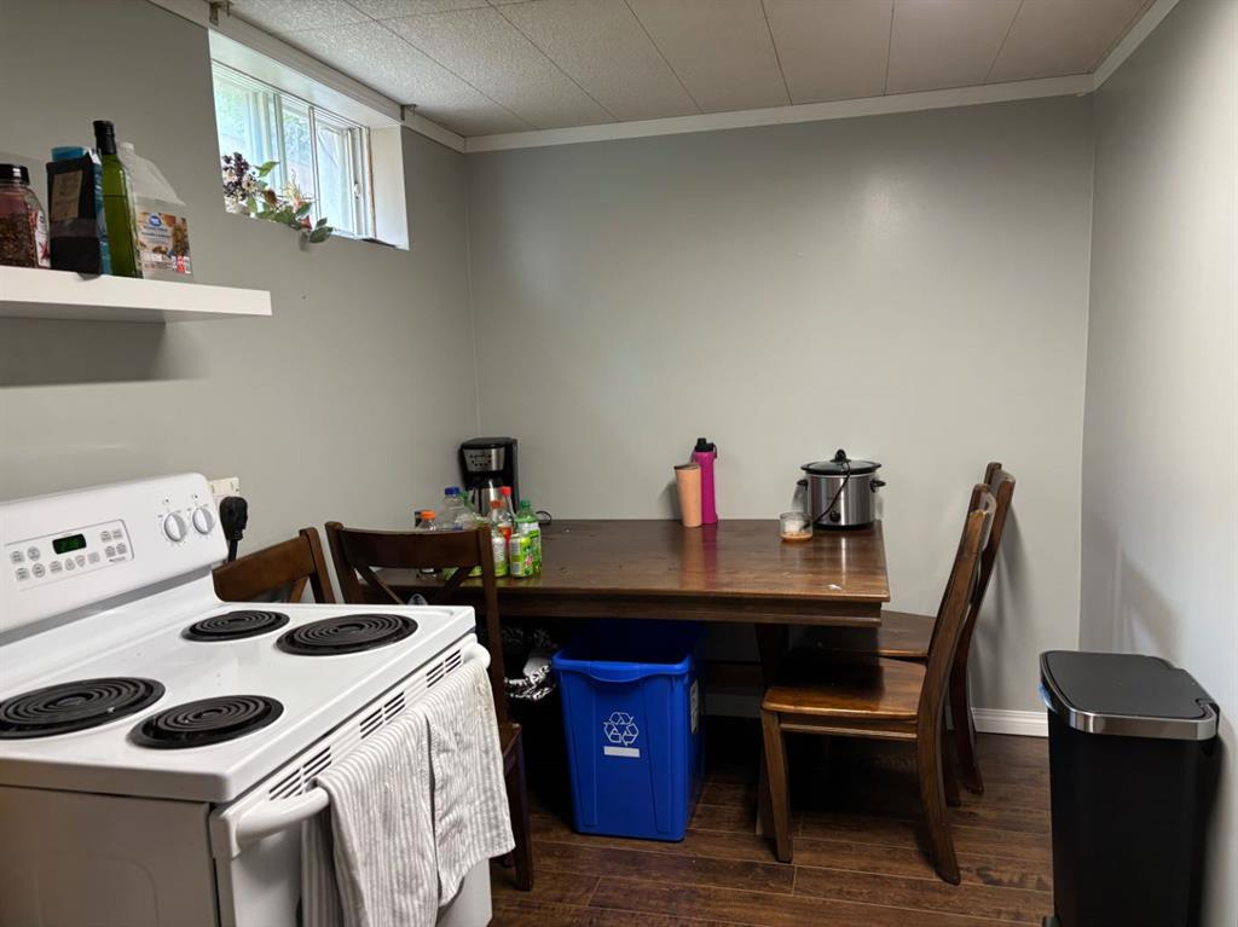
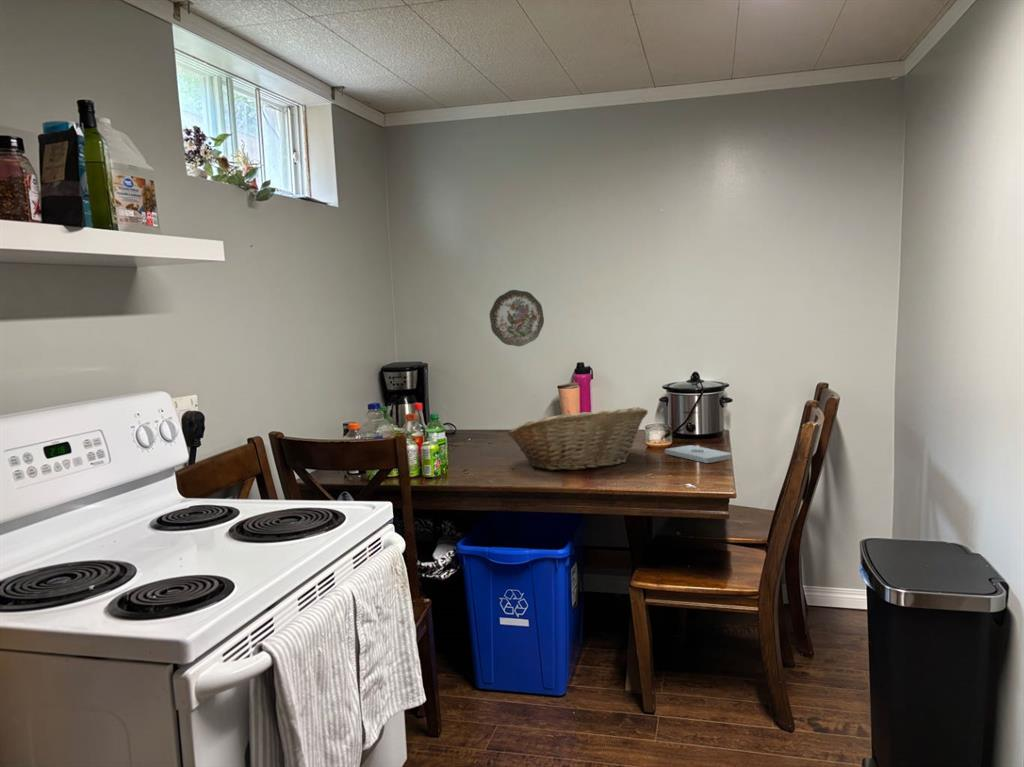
+ fruit basket [507,406,649,471]
+ notepad [664,444,733,464]
+ decorative plate [489,289,545,347]
